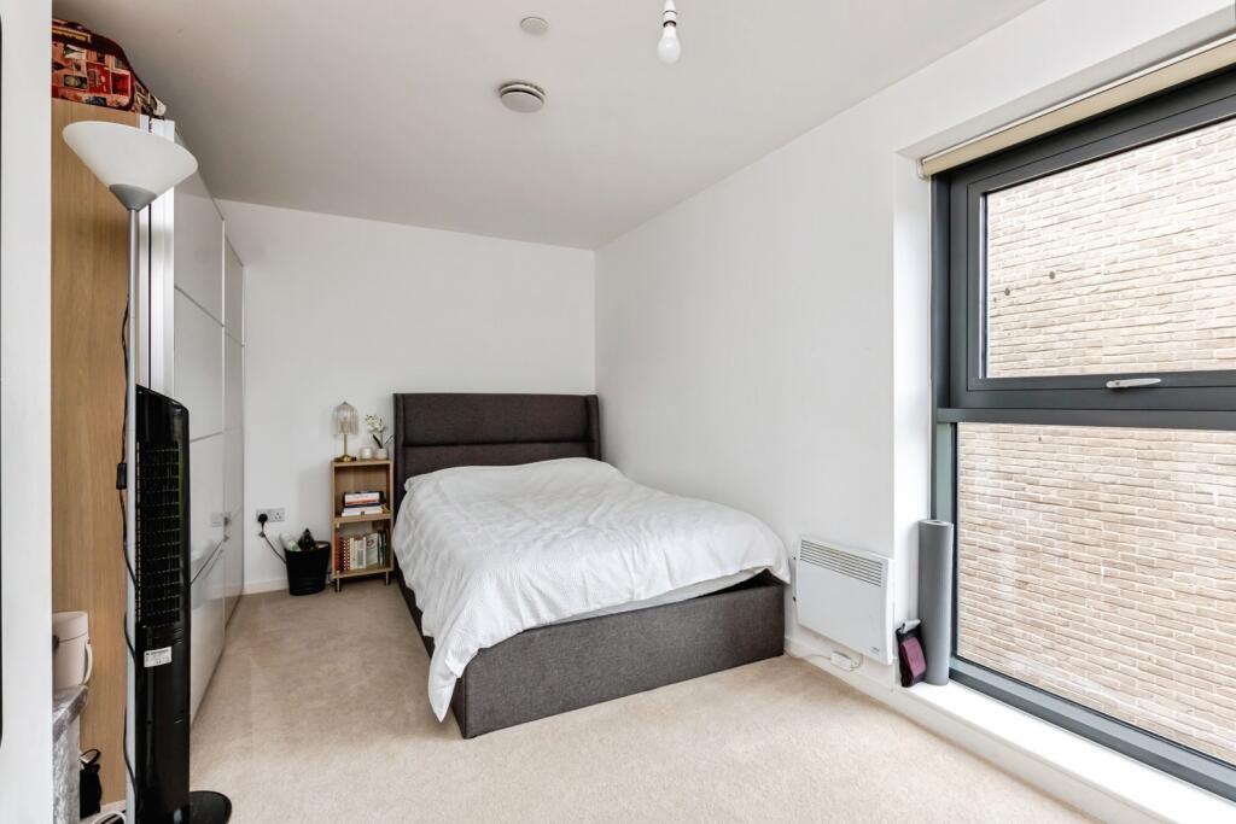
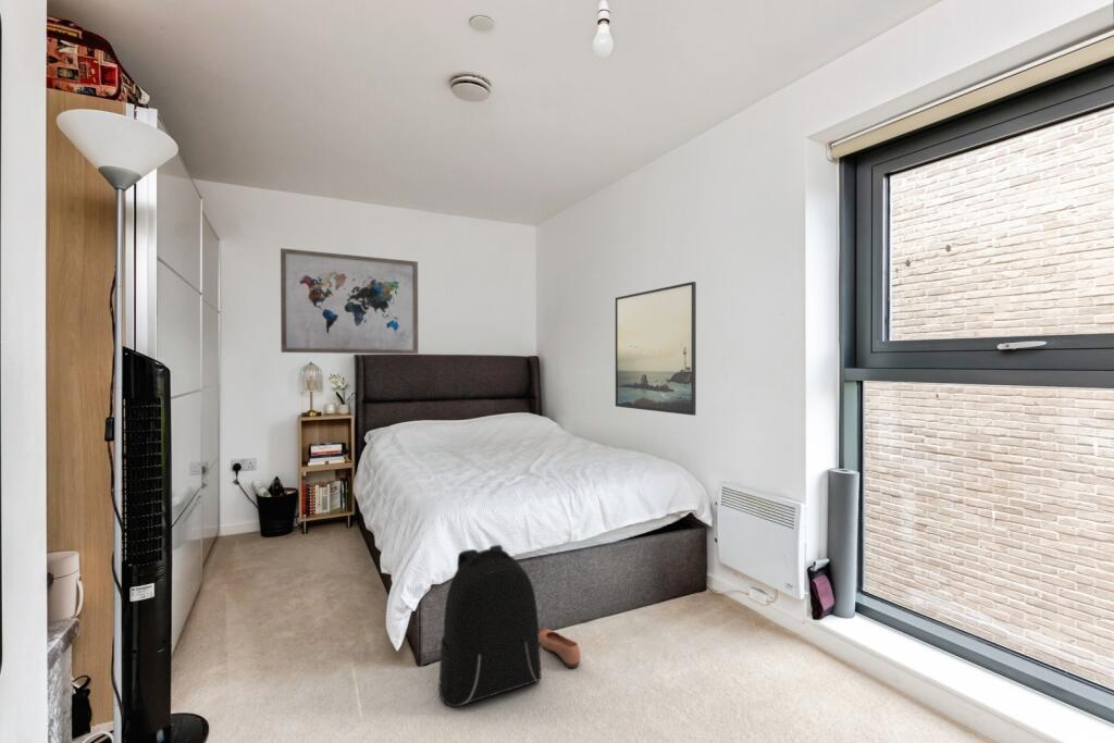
+ wall art [280,247,419,355]
+ shoe [539,628,581,669]
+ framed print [615,281,697,417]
+ backpack [437,544,543,708]
